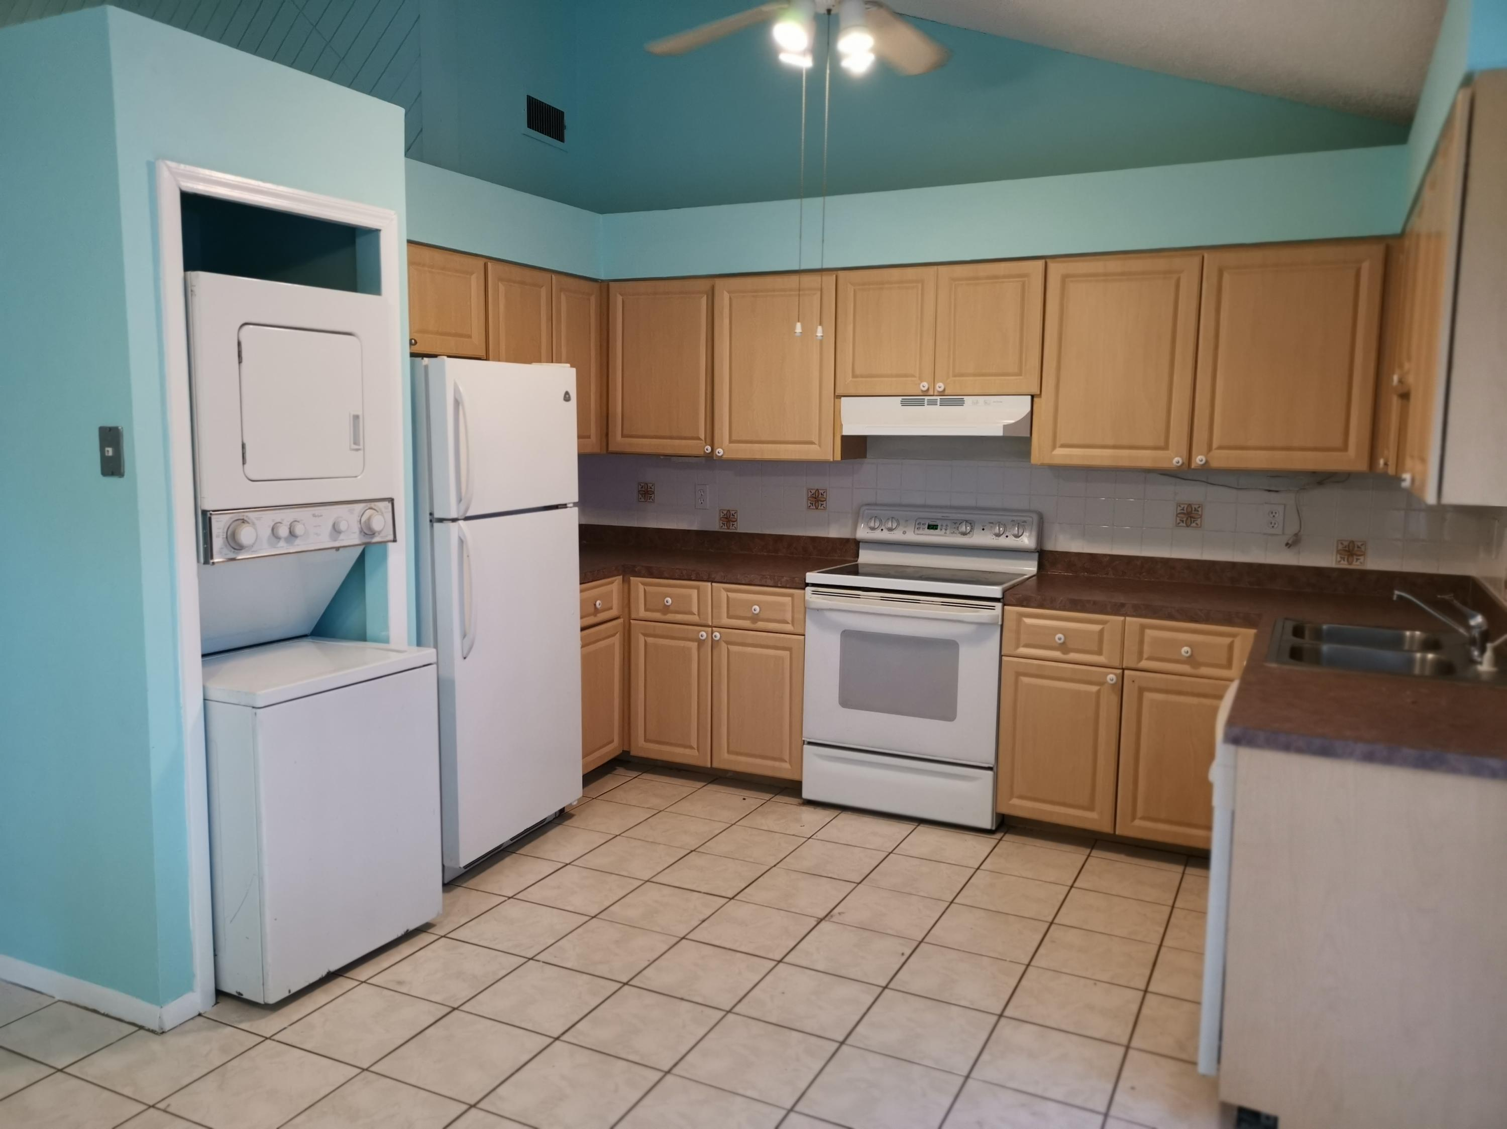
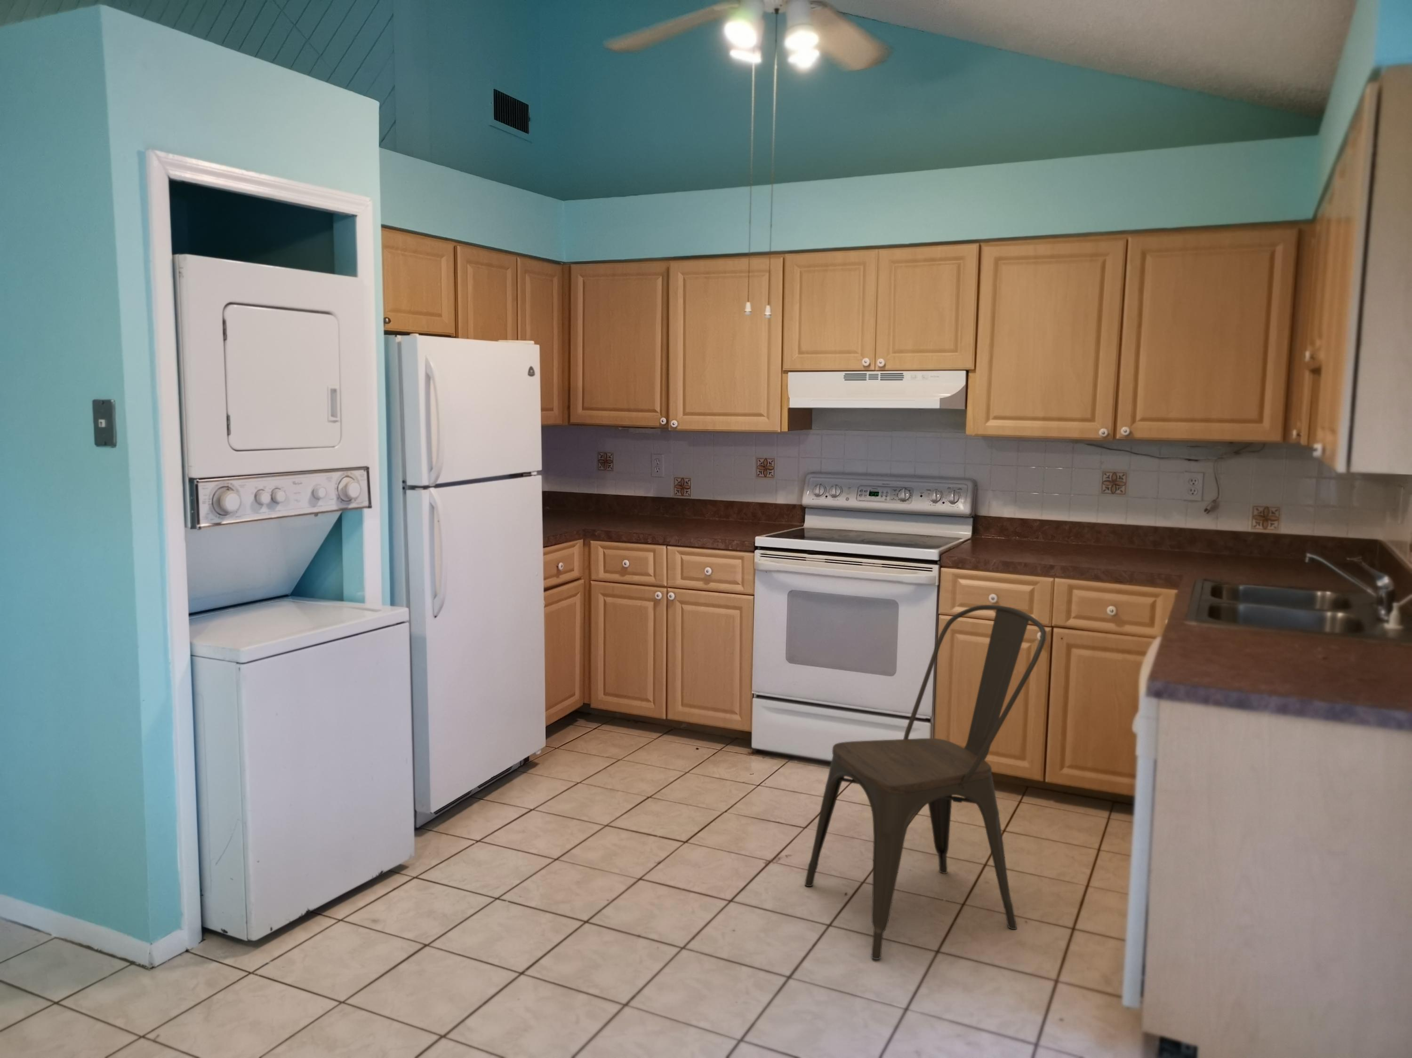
+ chair [804,605,1046,960]
